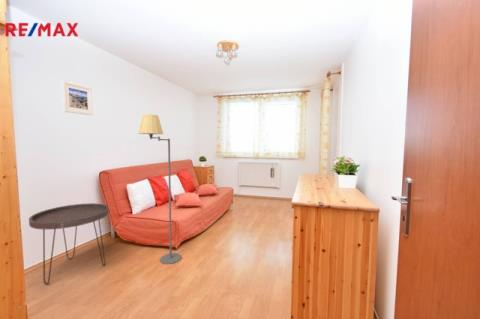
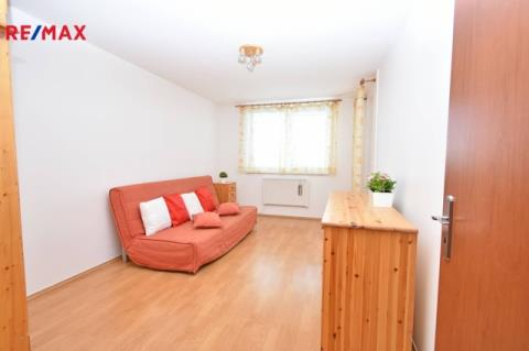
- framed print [61,80,94,116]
- side table [28,202,110,286]
- floor lamp [137,113,182,265]
